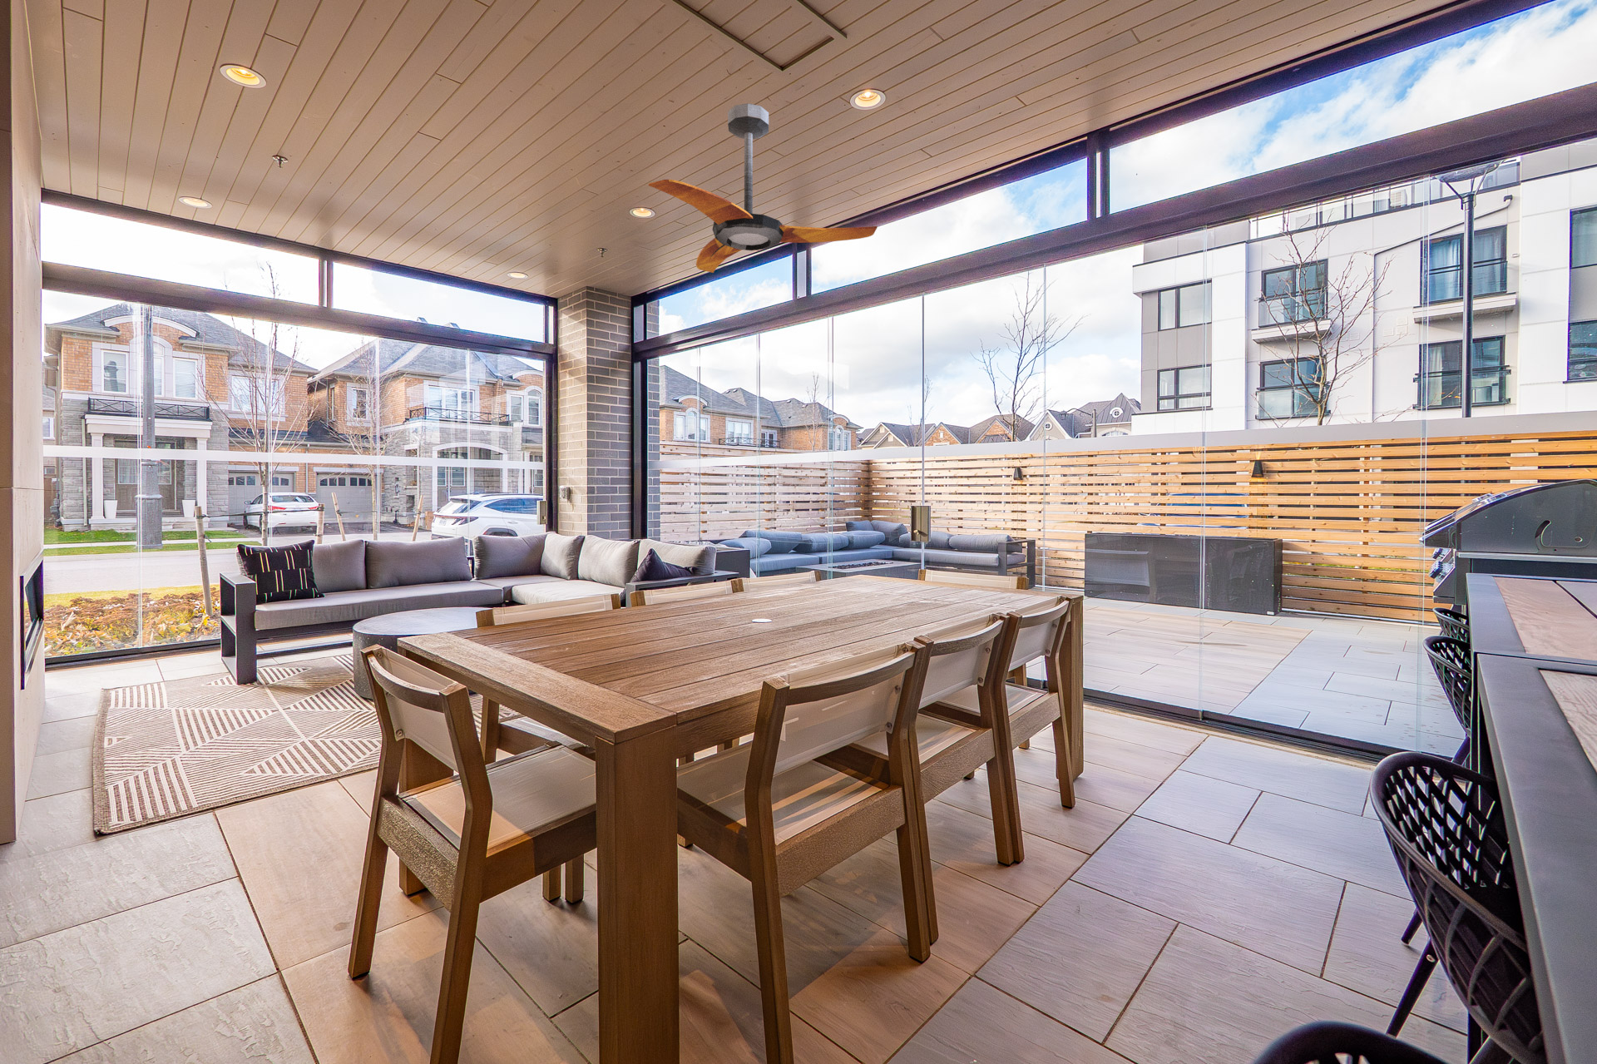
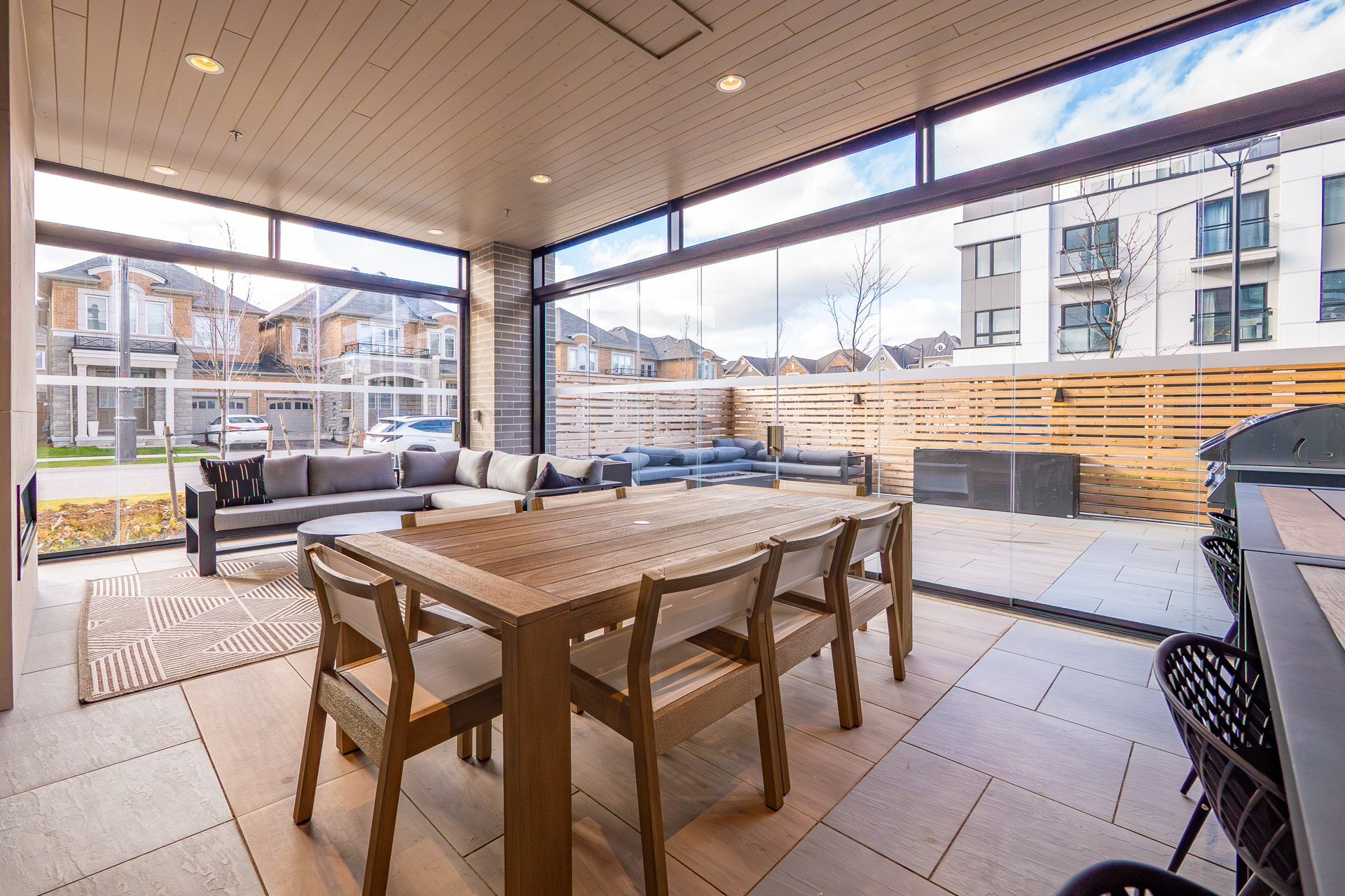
- ceiling fan [648,102,877,273]
